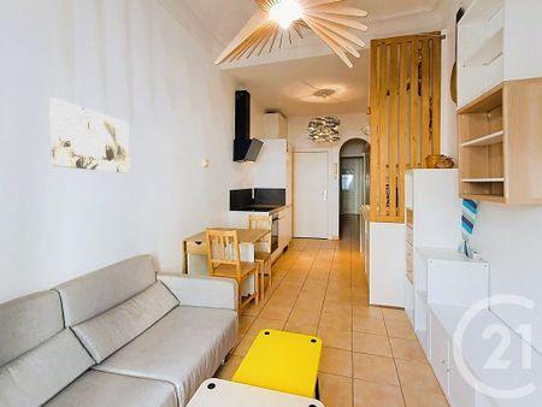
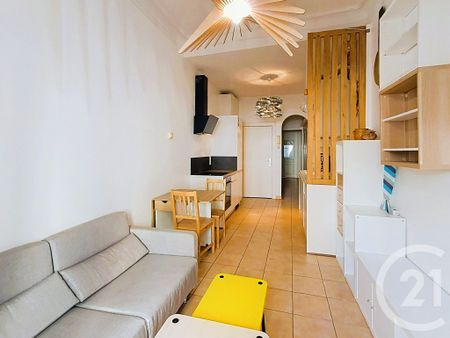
- wall art [48,96,130,173]
